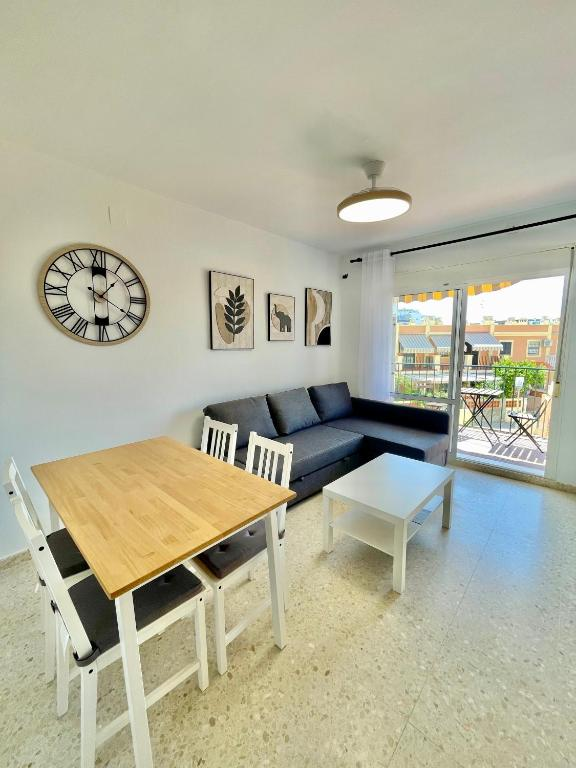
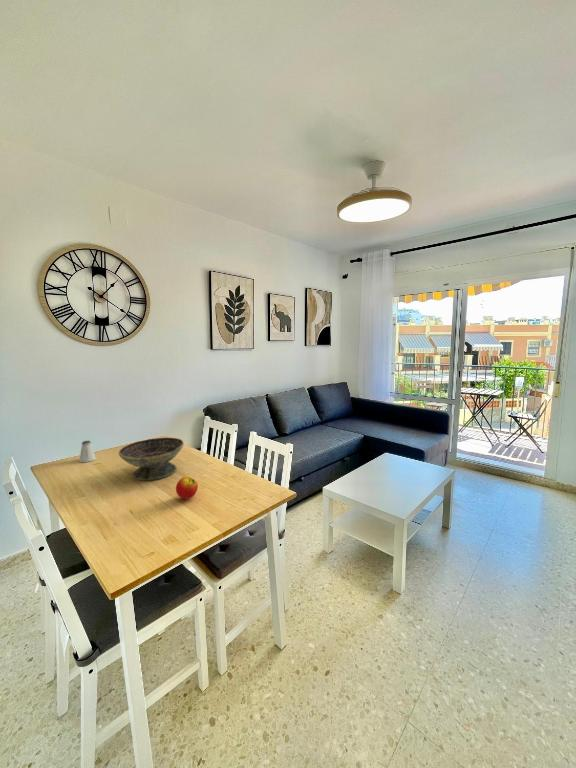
+ saltshaker [78,440,97,463]
+ decorative bowl [118,437,185,481]
+ apple [175,475,199,500]
